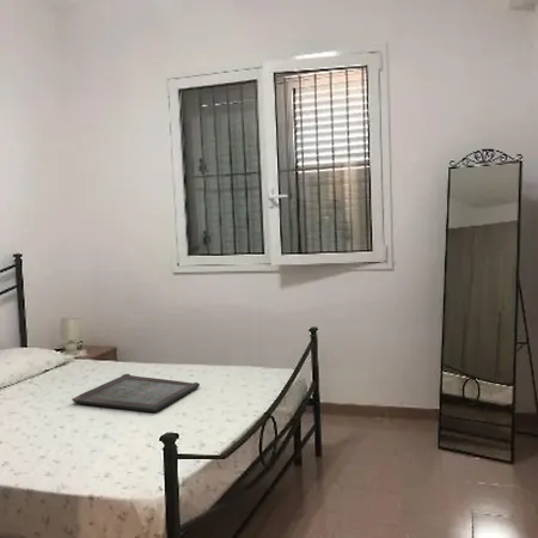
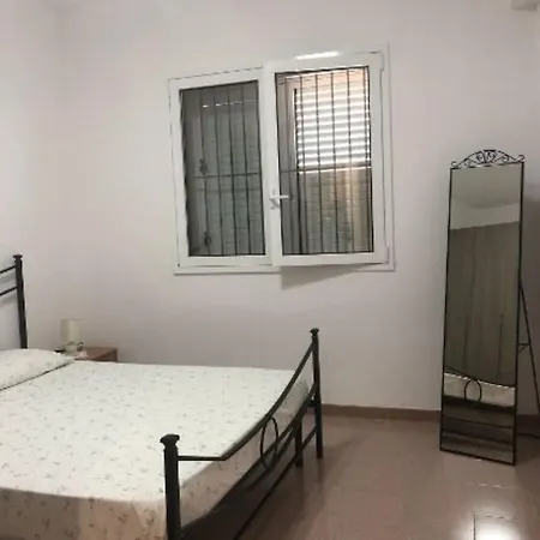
- serving tray [71,373,201,412]
